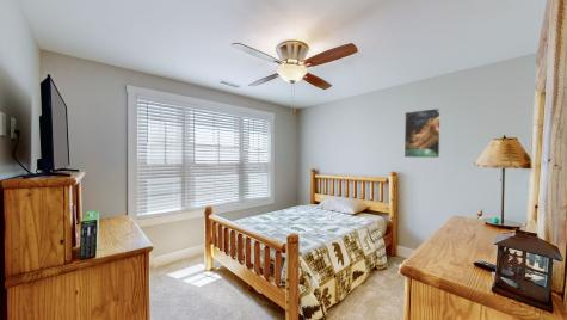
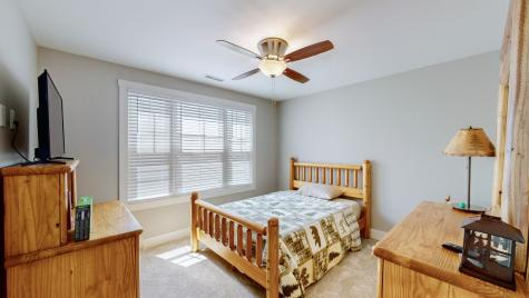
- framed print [403,107,442,159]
